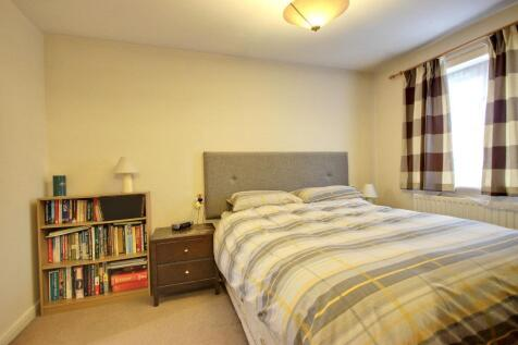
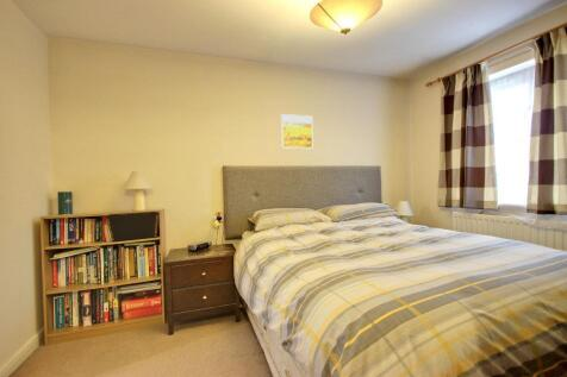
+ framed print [280,113,313,150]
